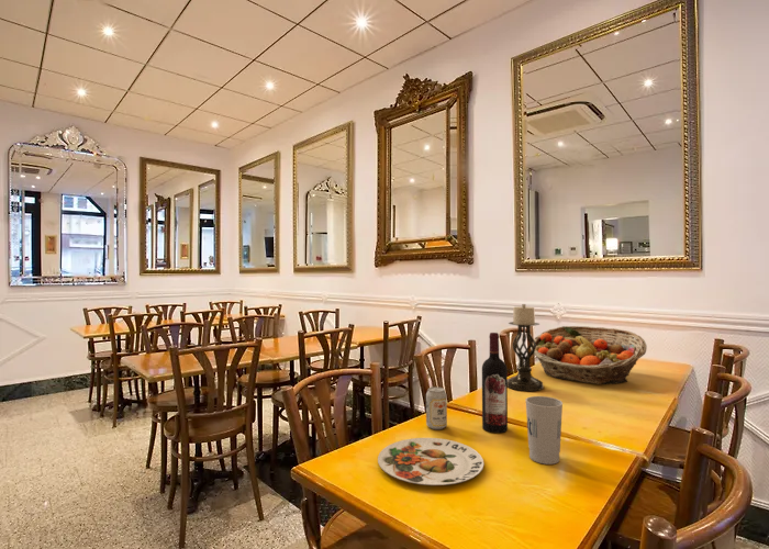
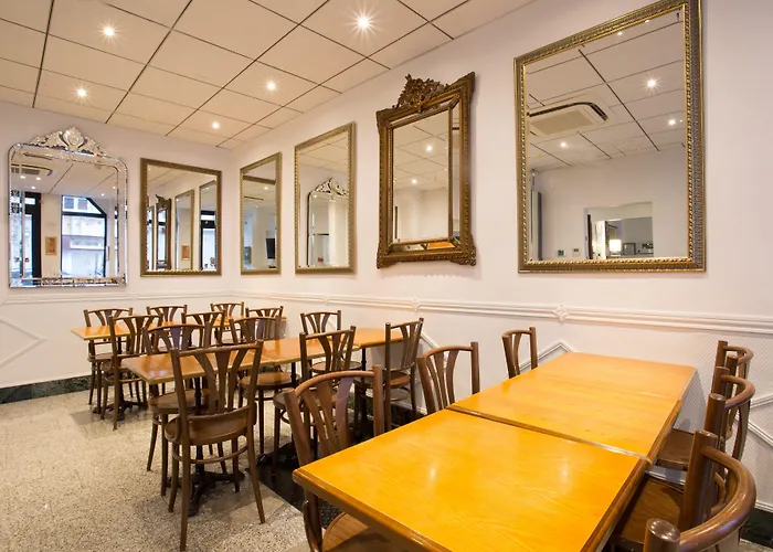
- fruit basket [530,325,648,385]
- candle holder [508,303,545,392]
- beverage can [425,386,448,430]
- wine bottle [481,332,509,434]
- plate [377,437,484,486]
- cup [524,395,564,466]
